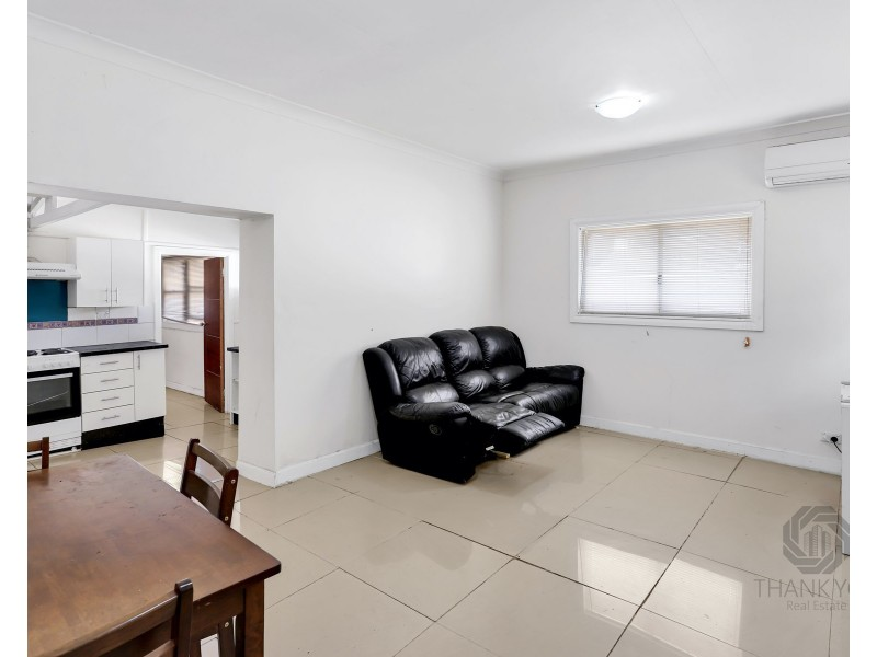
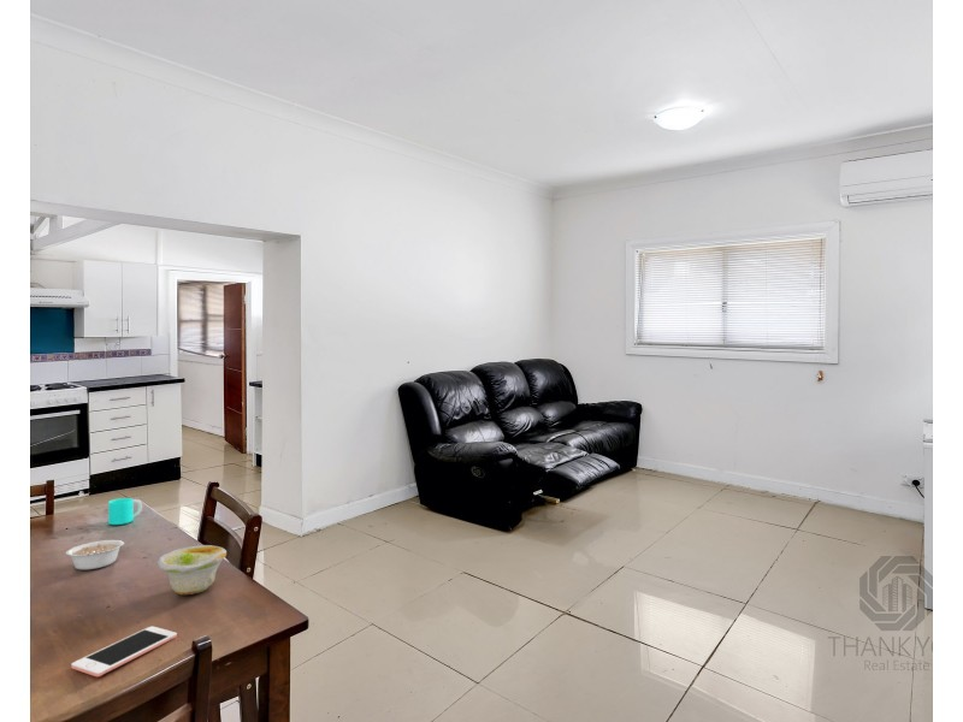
+ cup [107,497,143,526]
+ legume [65,539,132,570]
+ cell phone [70,626,178,677]
+ bowl [156,544,228,596]
